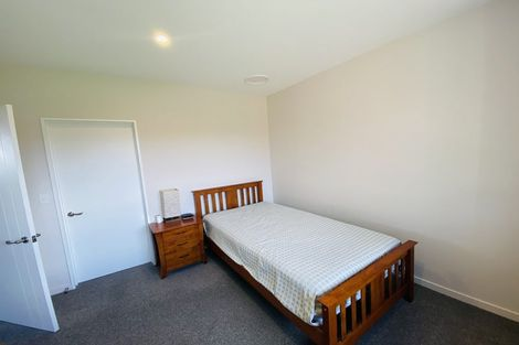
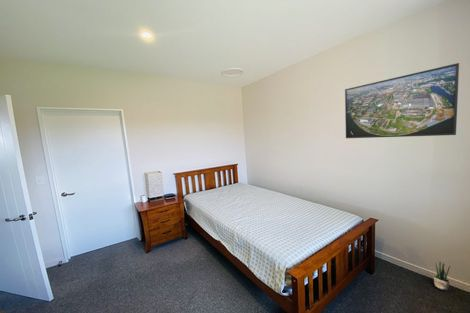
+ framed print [344,62,460,139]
+ potted plant [433,261,451,291]
